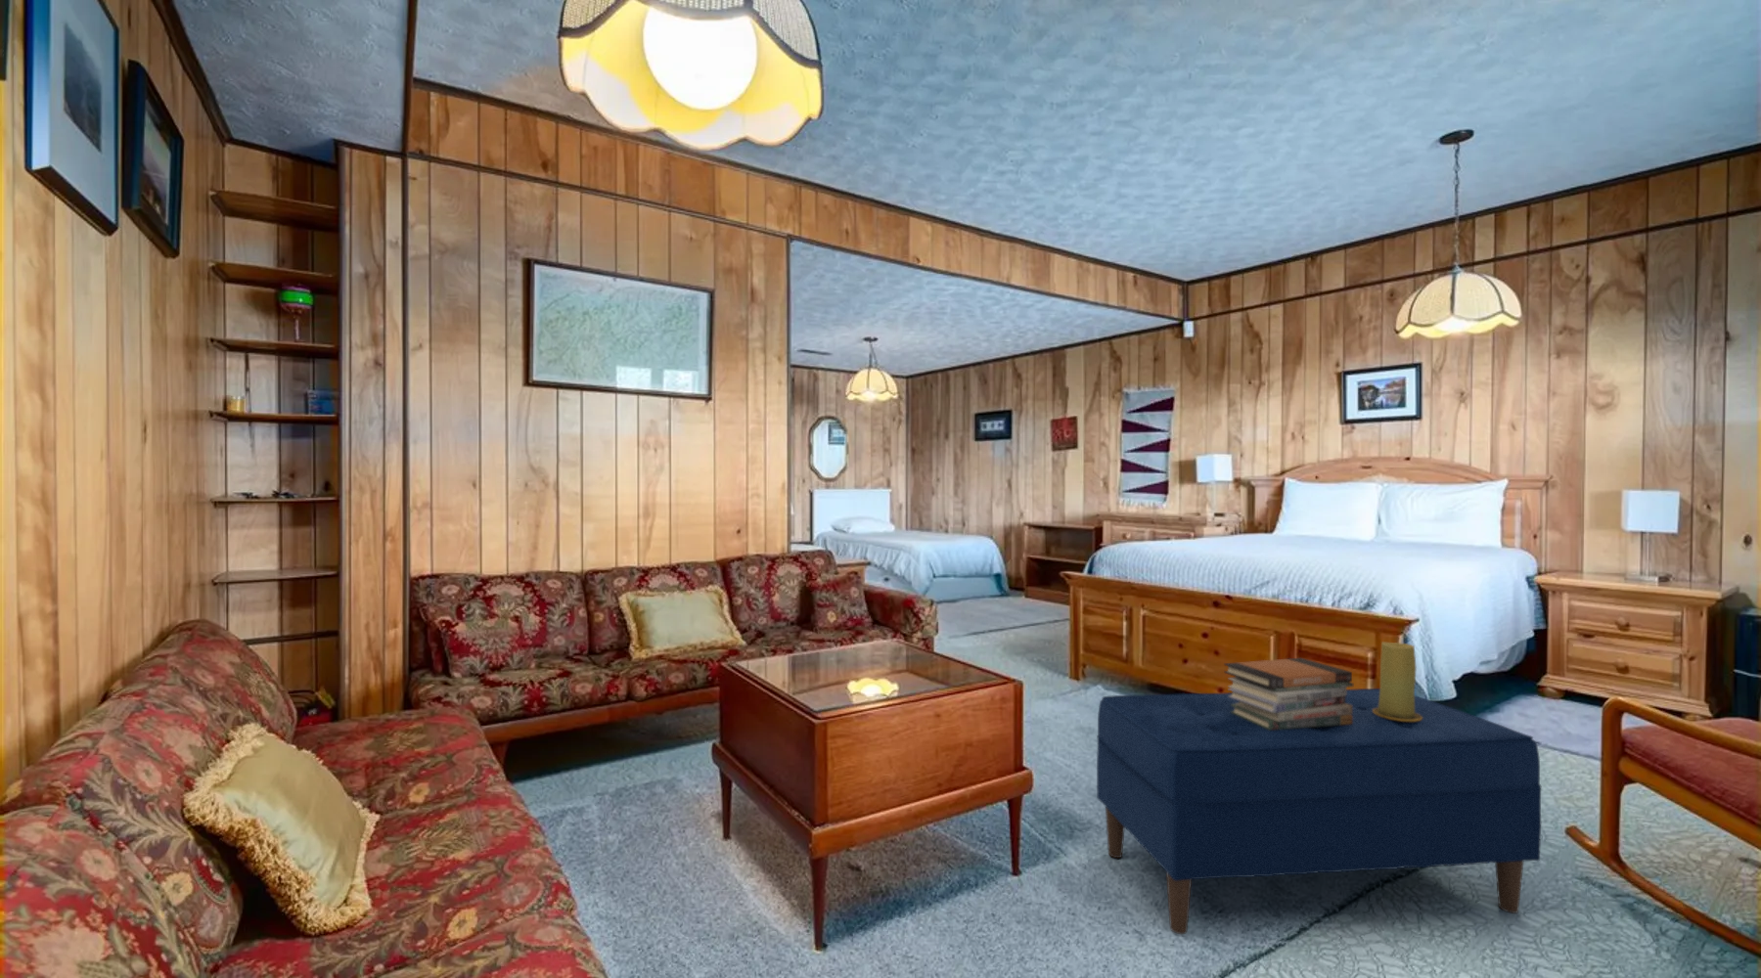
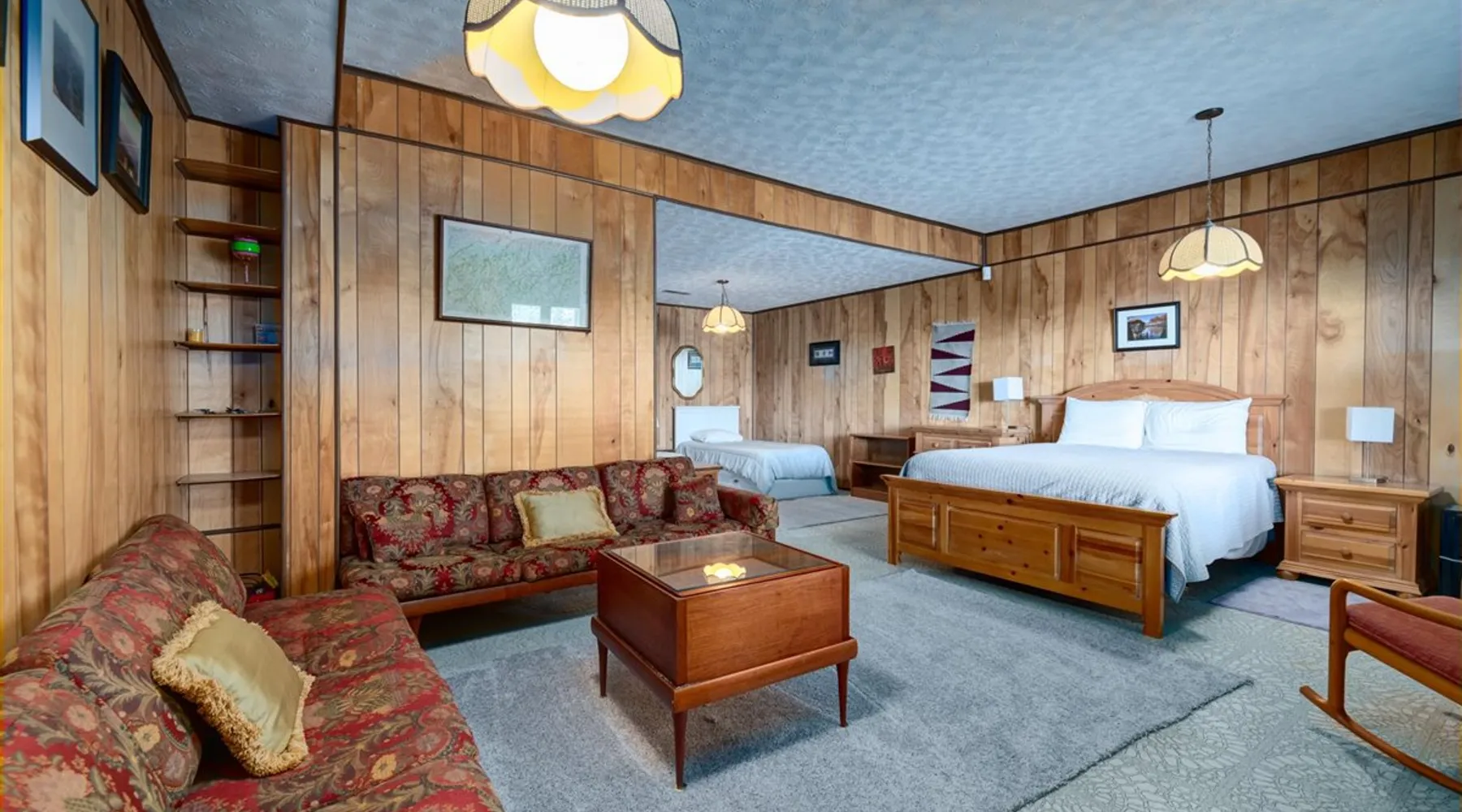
- bench [1096,688,1543,935]
- book stack [1223,658,1354,731]
- candle [1373,642,1423,721]
